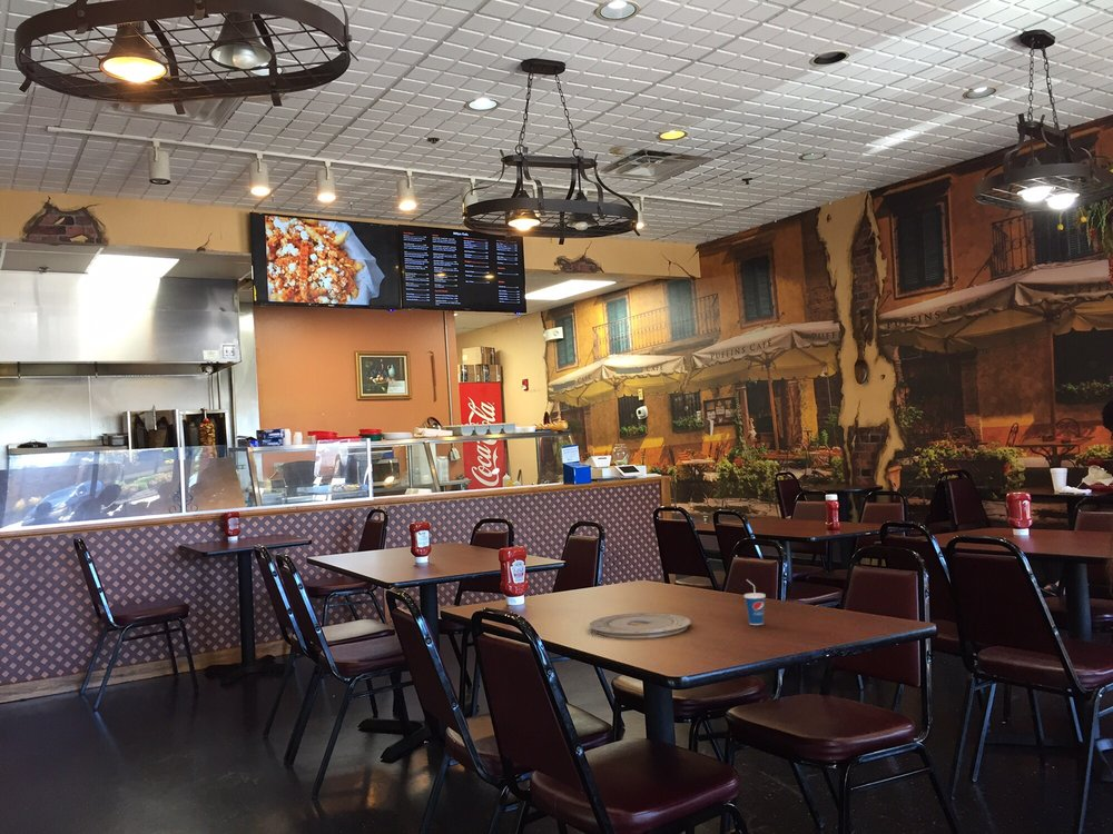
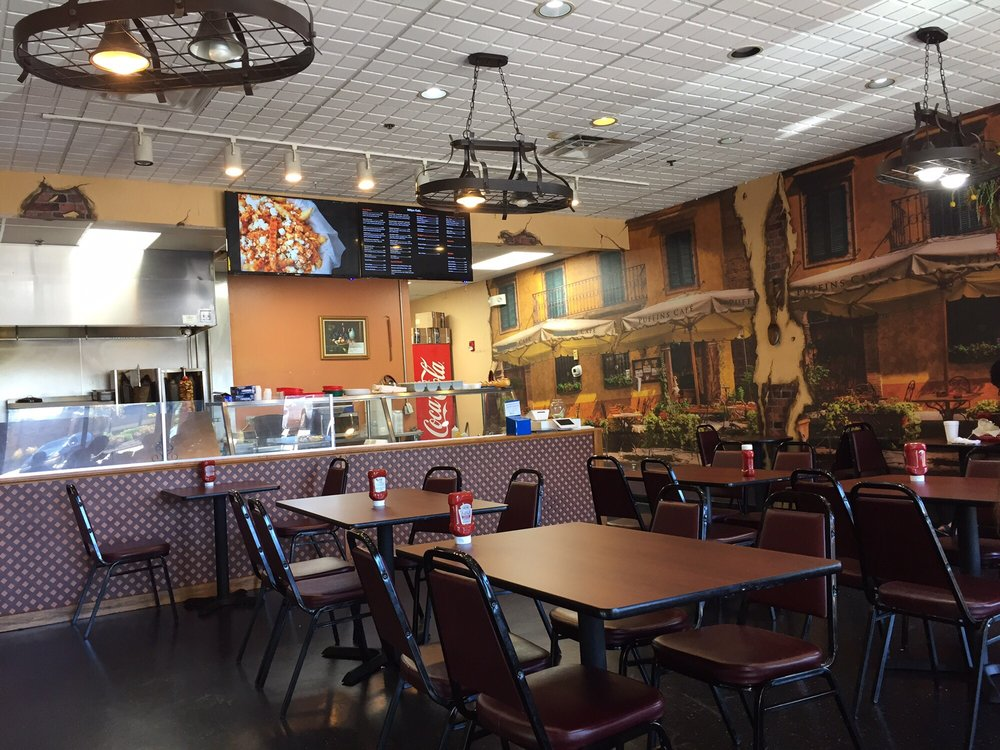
- cup [742,578,767,626]
- plate [588,612,693,639]
